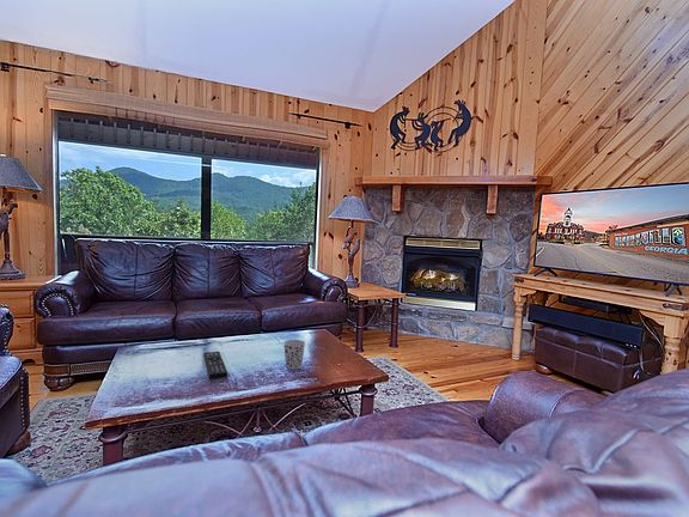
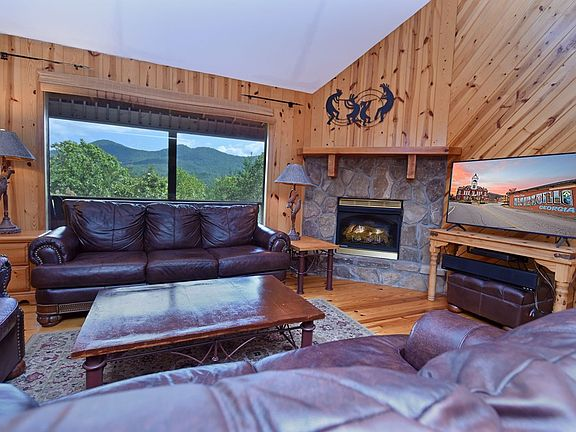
- remote control [202,351,228,379]
- cup [282,339,306,370]
